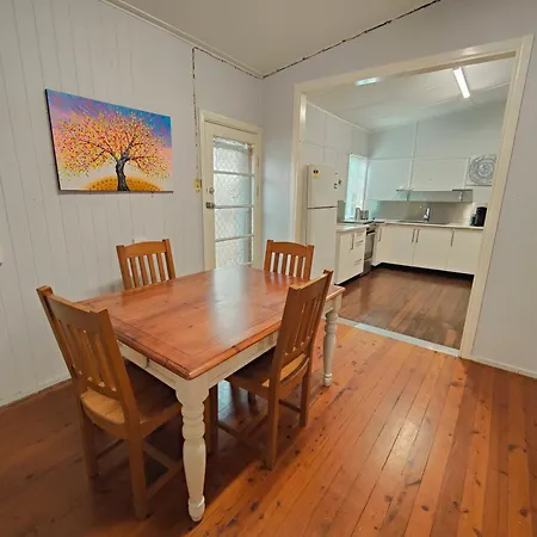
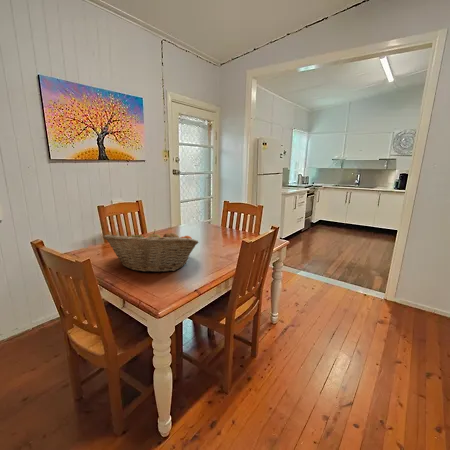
+ fruit basket [102,230,200,273]
